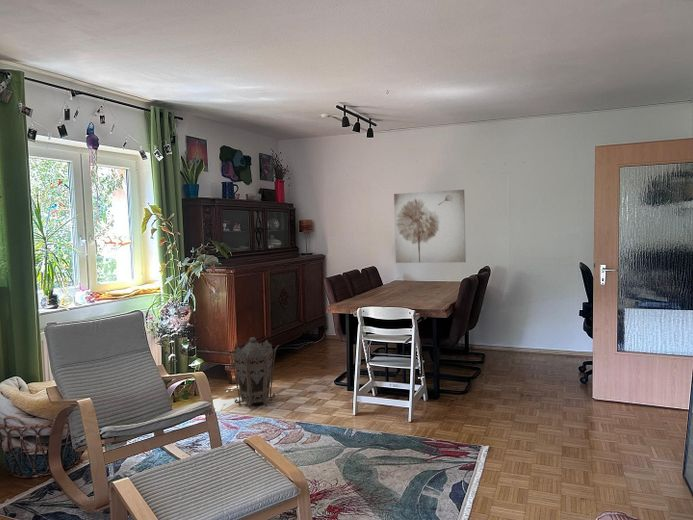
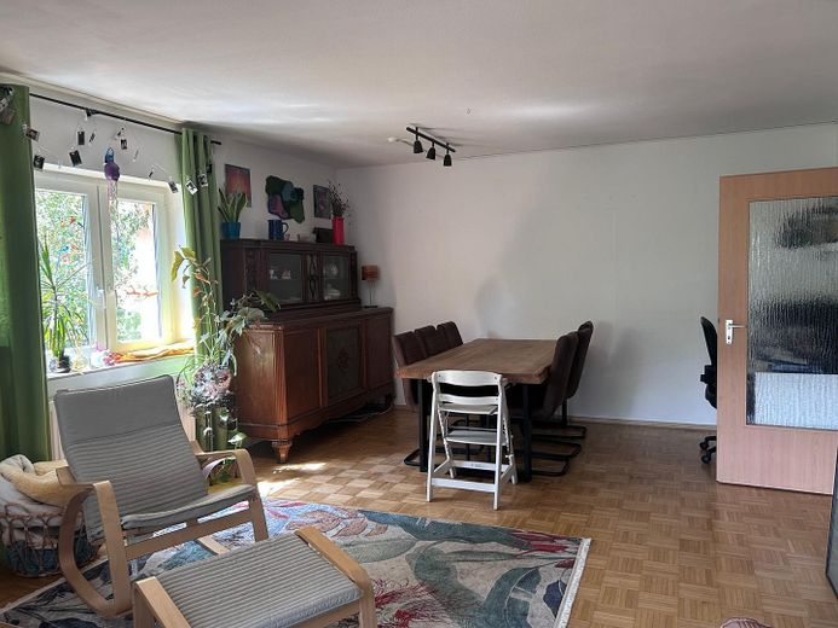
- lantern [225,336,281,410]
- wall art [393,189,467,264]
